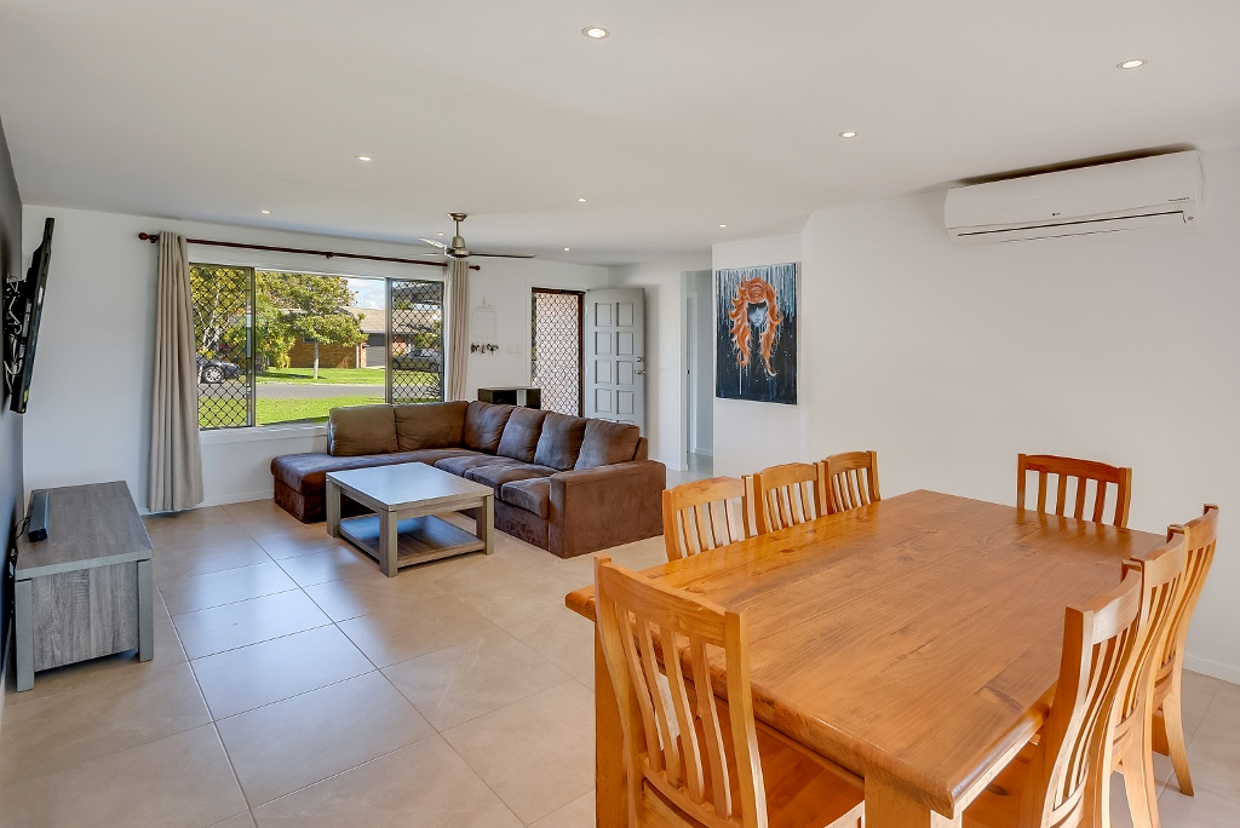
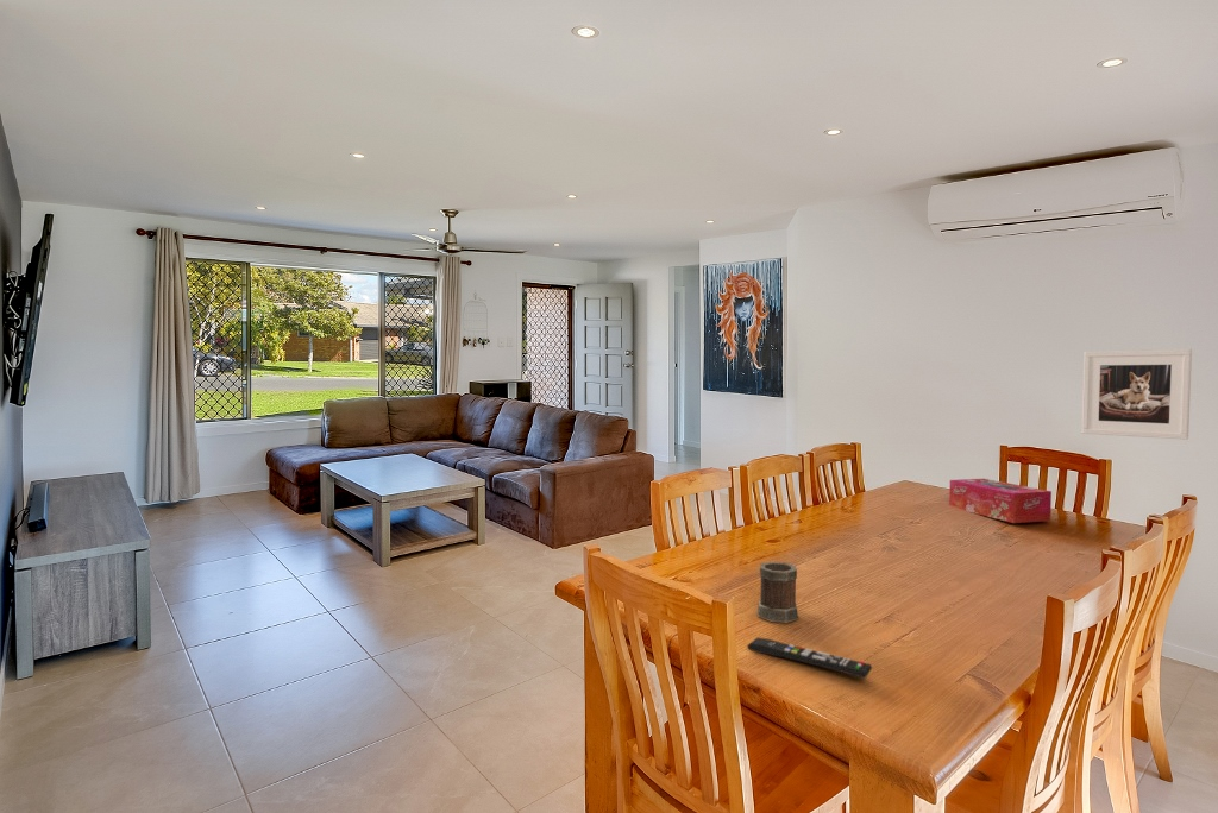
+ tissue box [948,478,1053,524]
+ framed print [1080,348,1193,441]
+ mug [756,561,799,624]
+ remote control [746,636,873,680]
